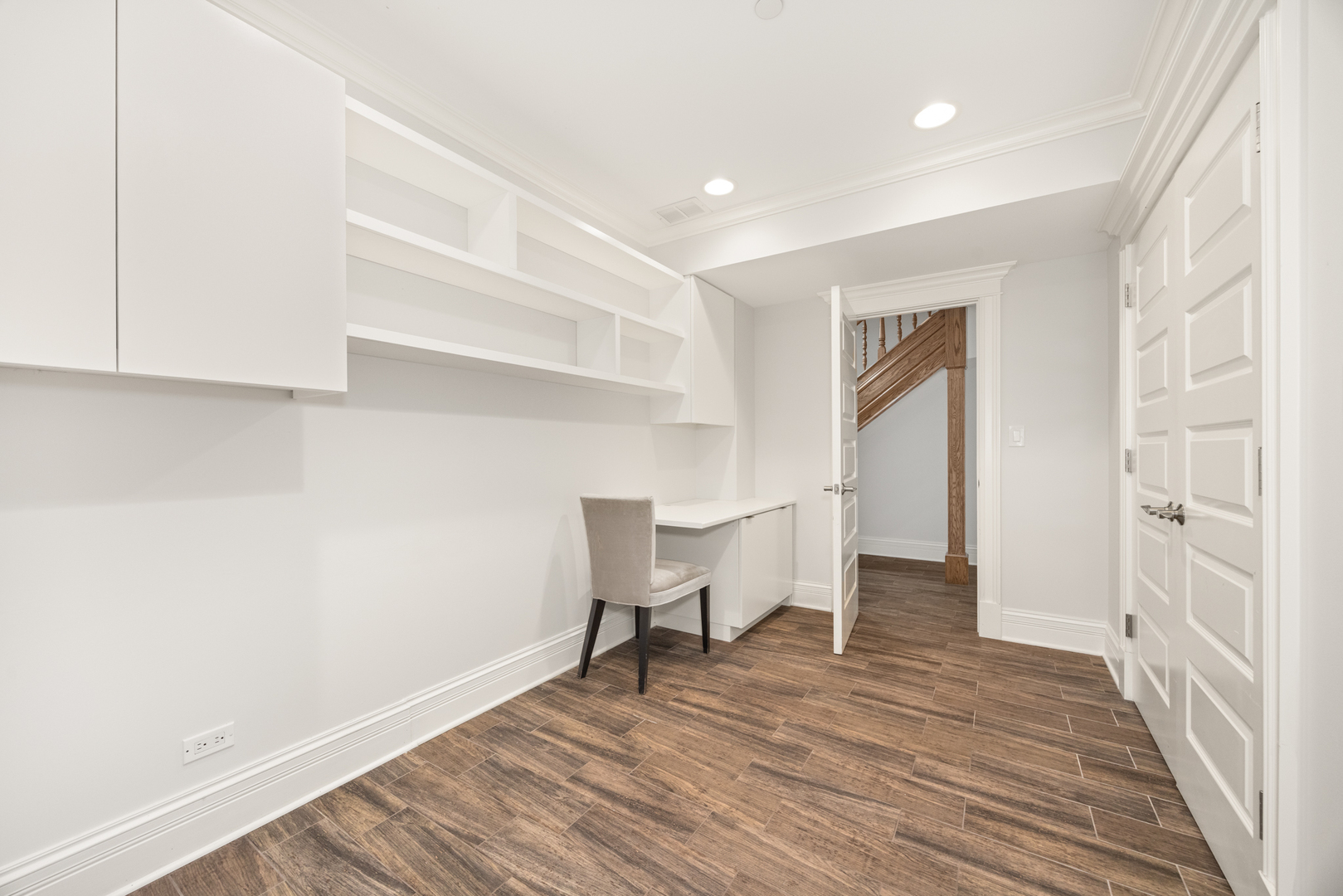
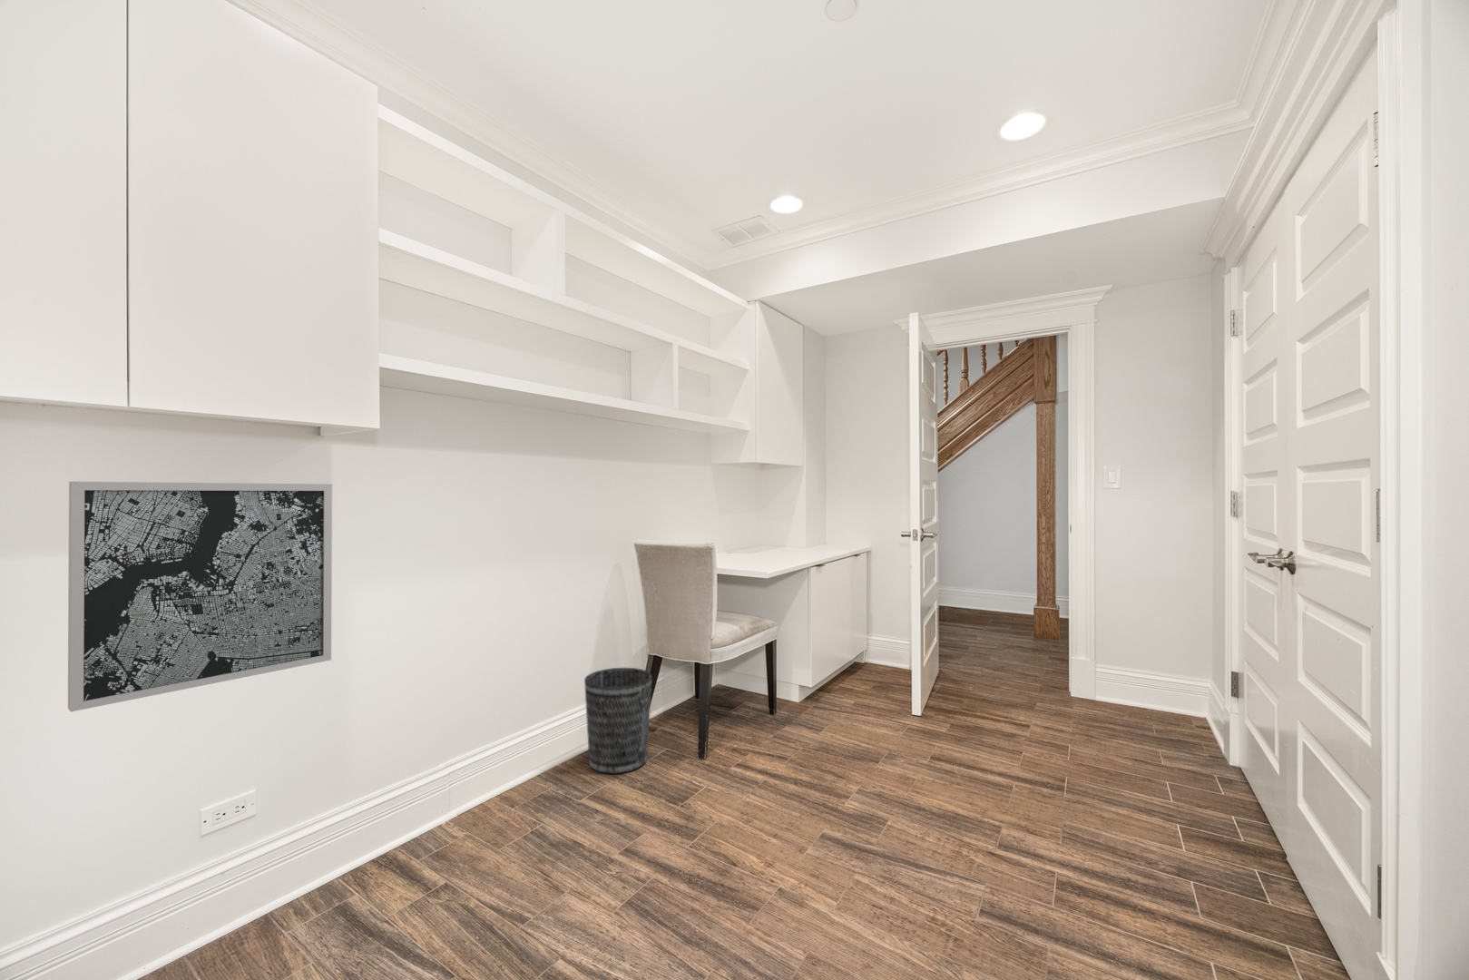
+ wastebasket [583,667,652,775]
+ wall art [67,481,333,712]
